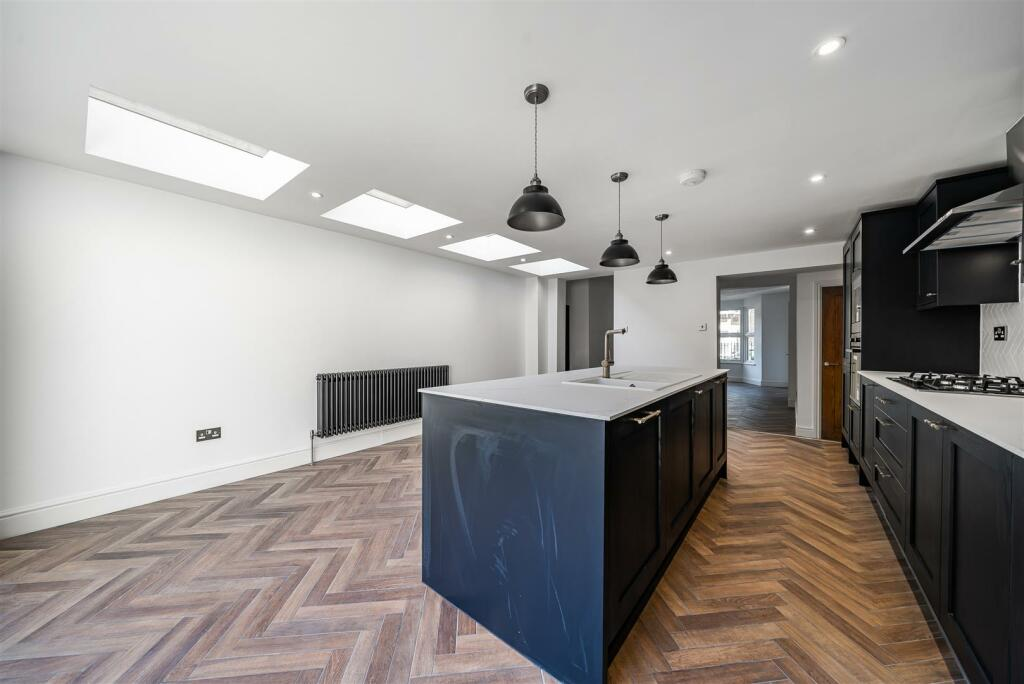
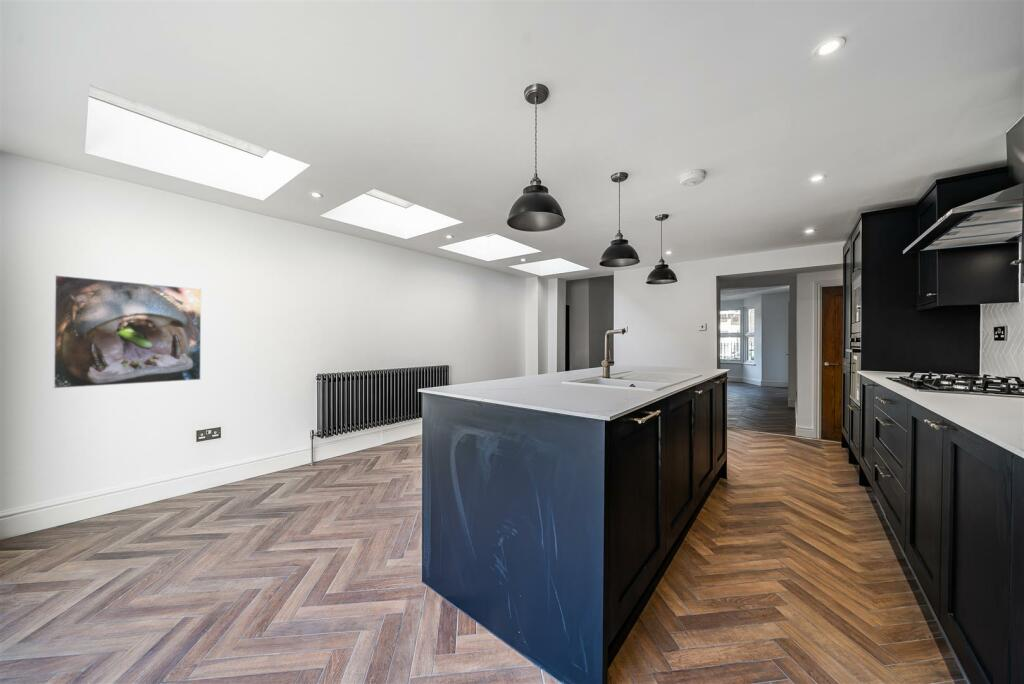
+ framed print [53,274,202,389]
